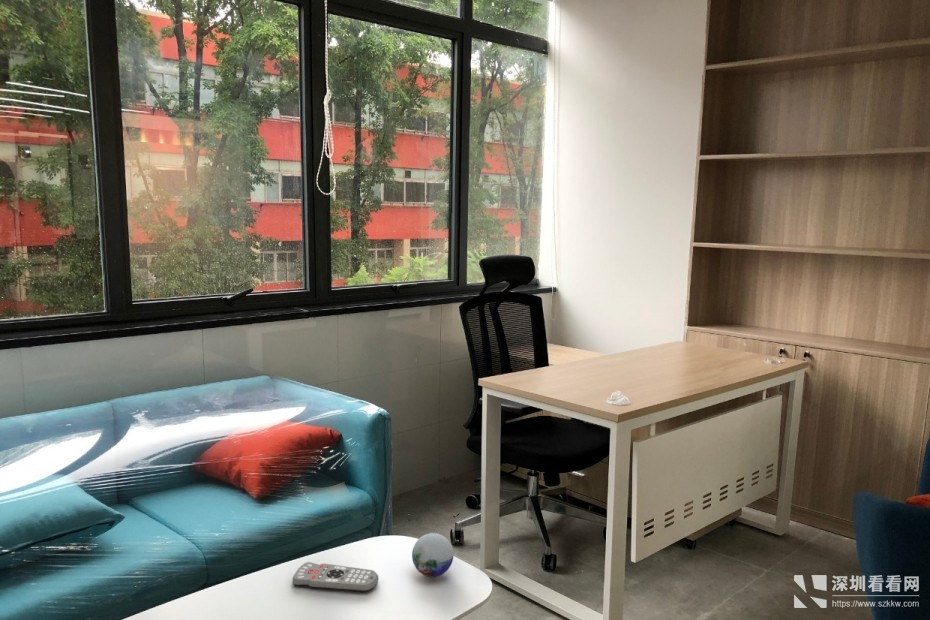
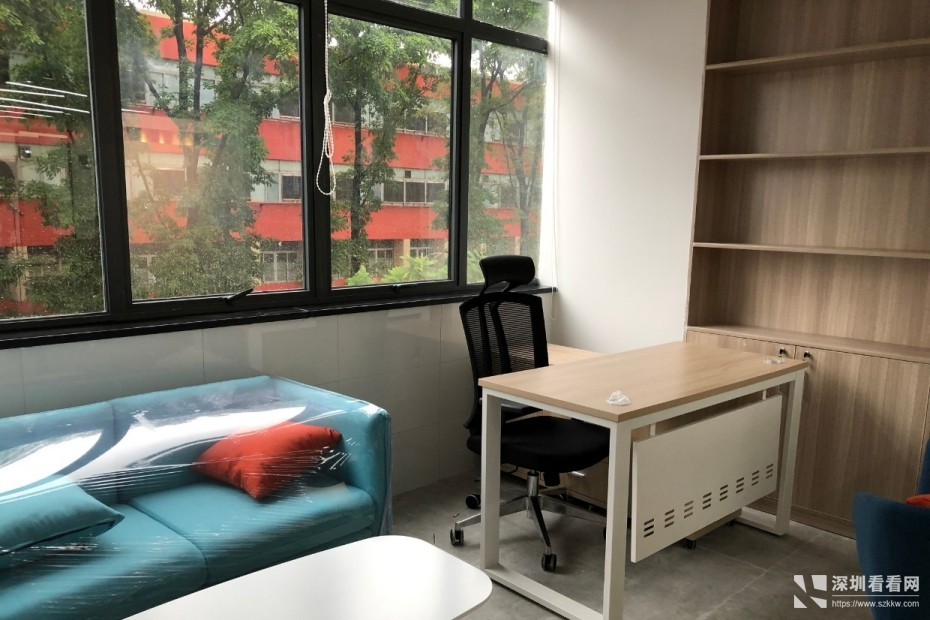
- remote control [291,561,379,593]
- decorative orb [411,532,454,578]
